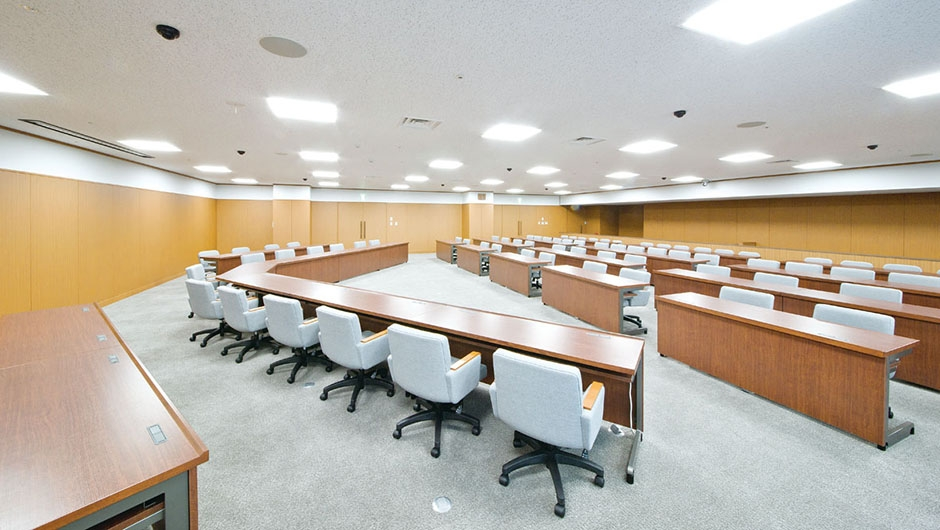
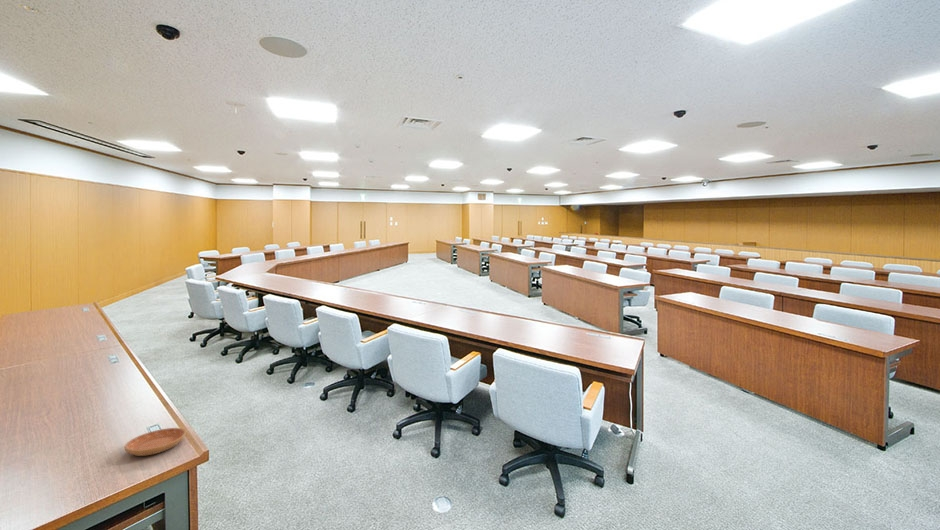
+ saucer [124,427,187,457]
